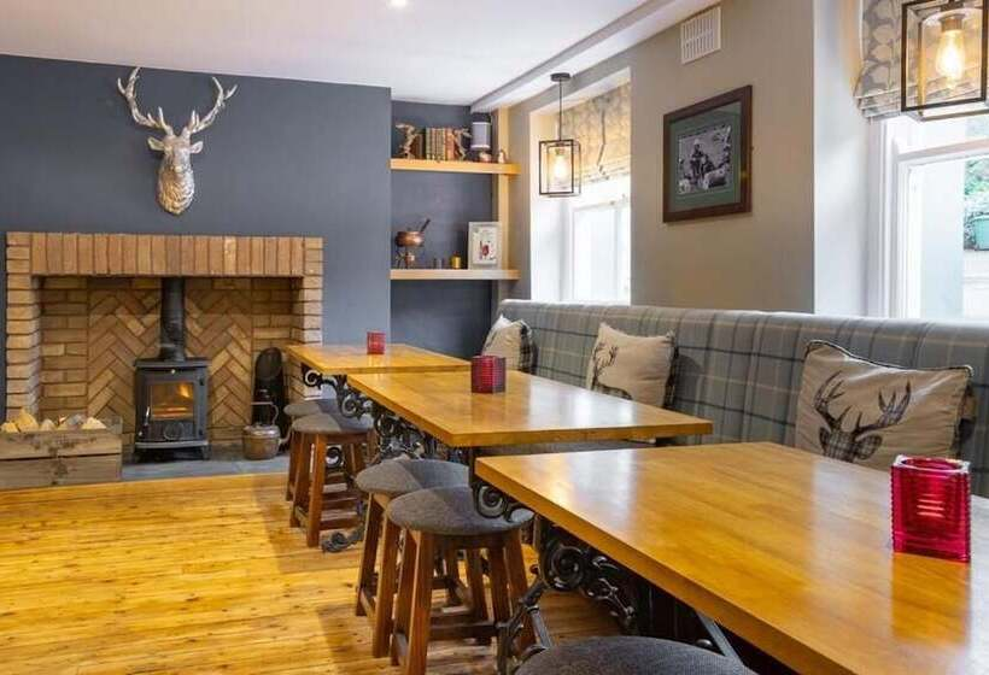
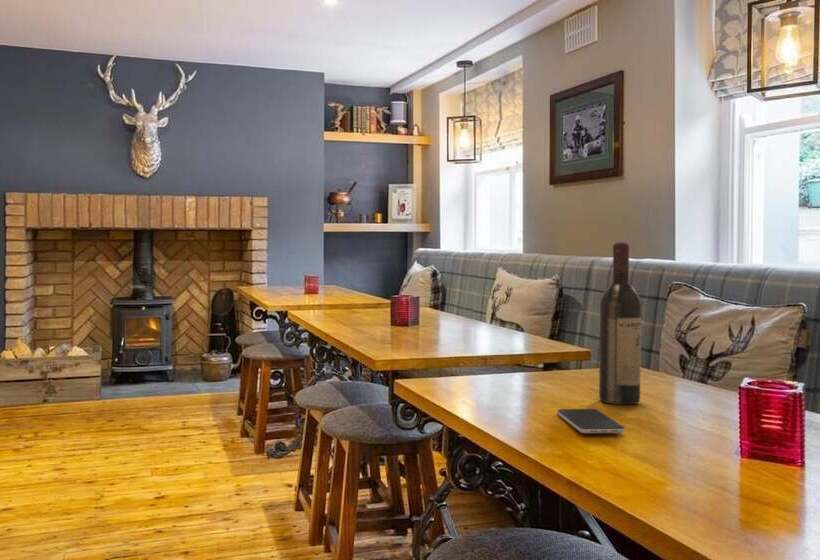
+ smartphone [556,408,626,434]
+ wine bottle [598,241,642,405]
